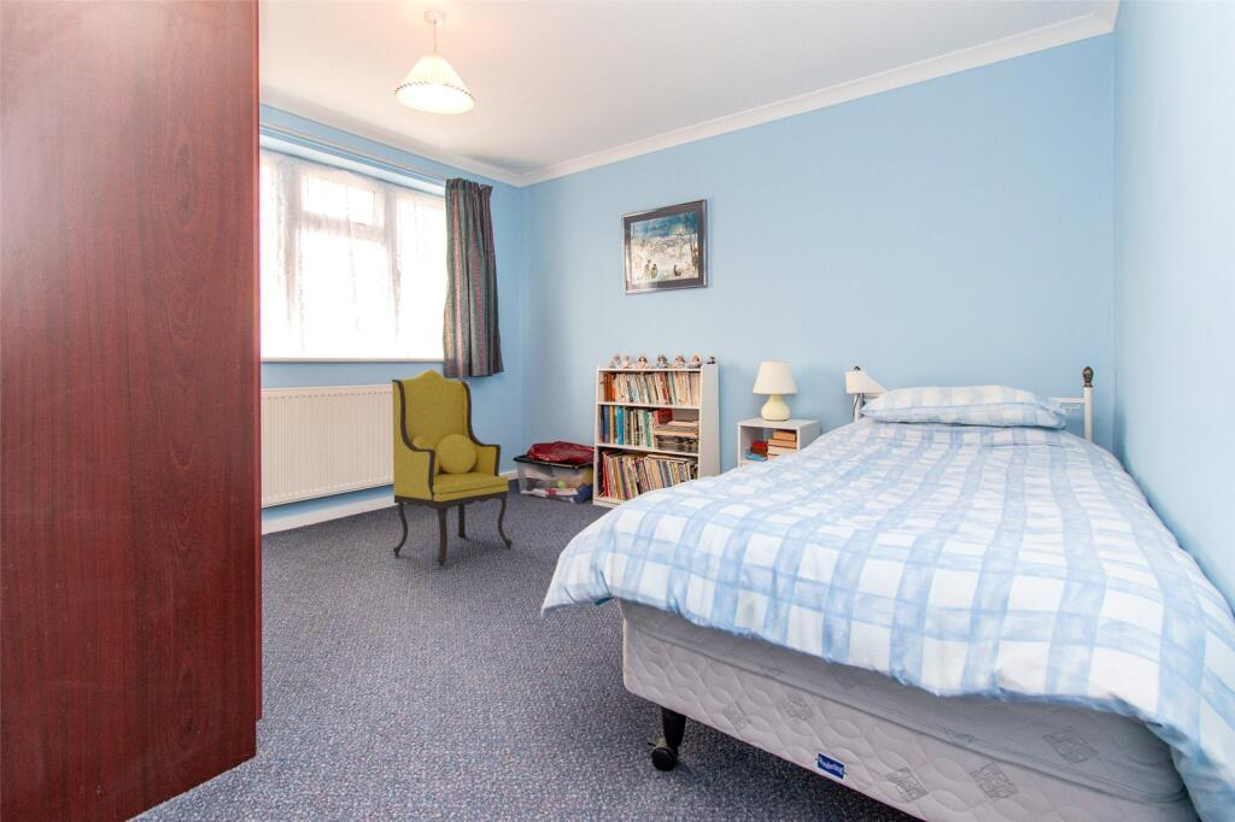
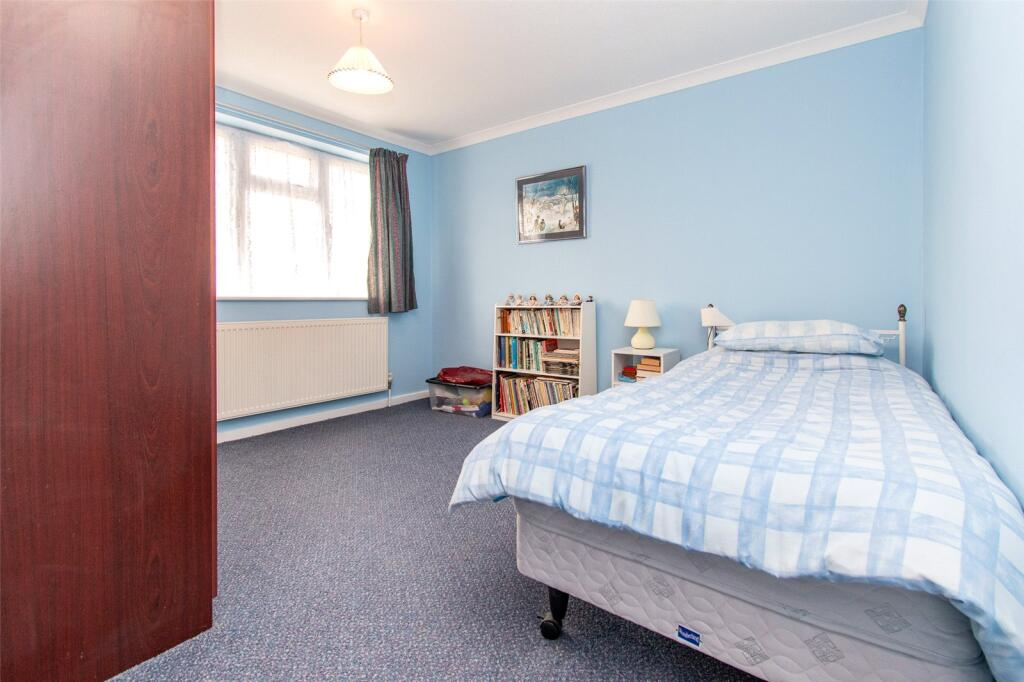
- armchair [391,369,513,566]
